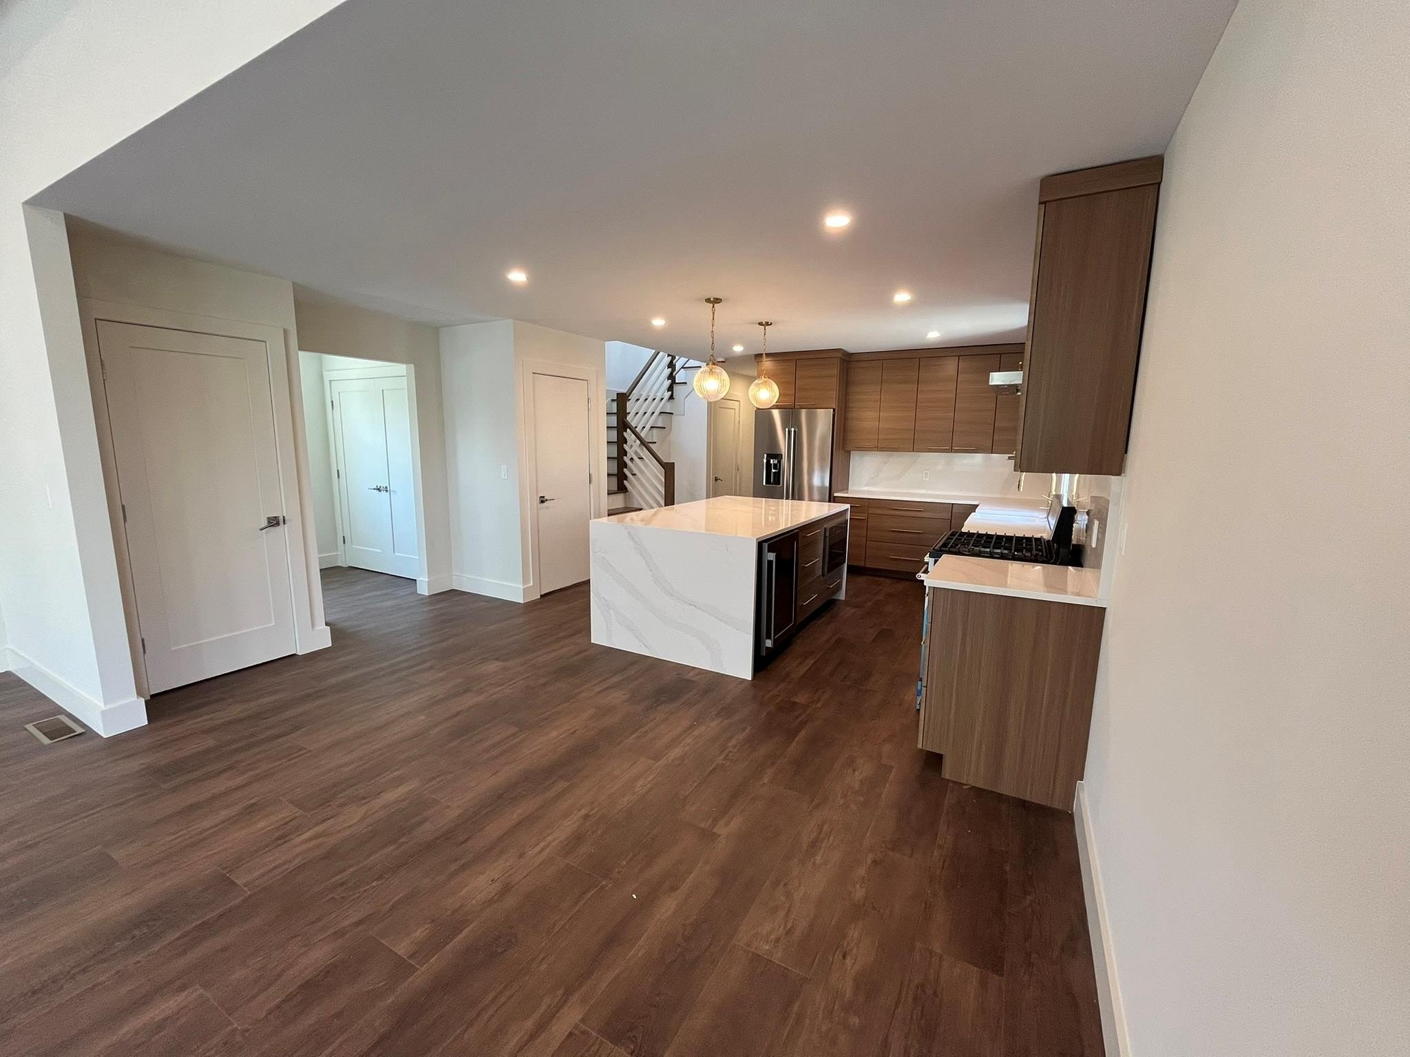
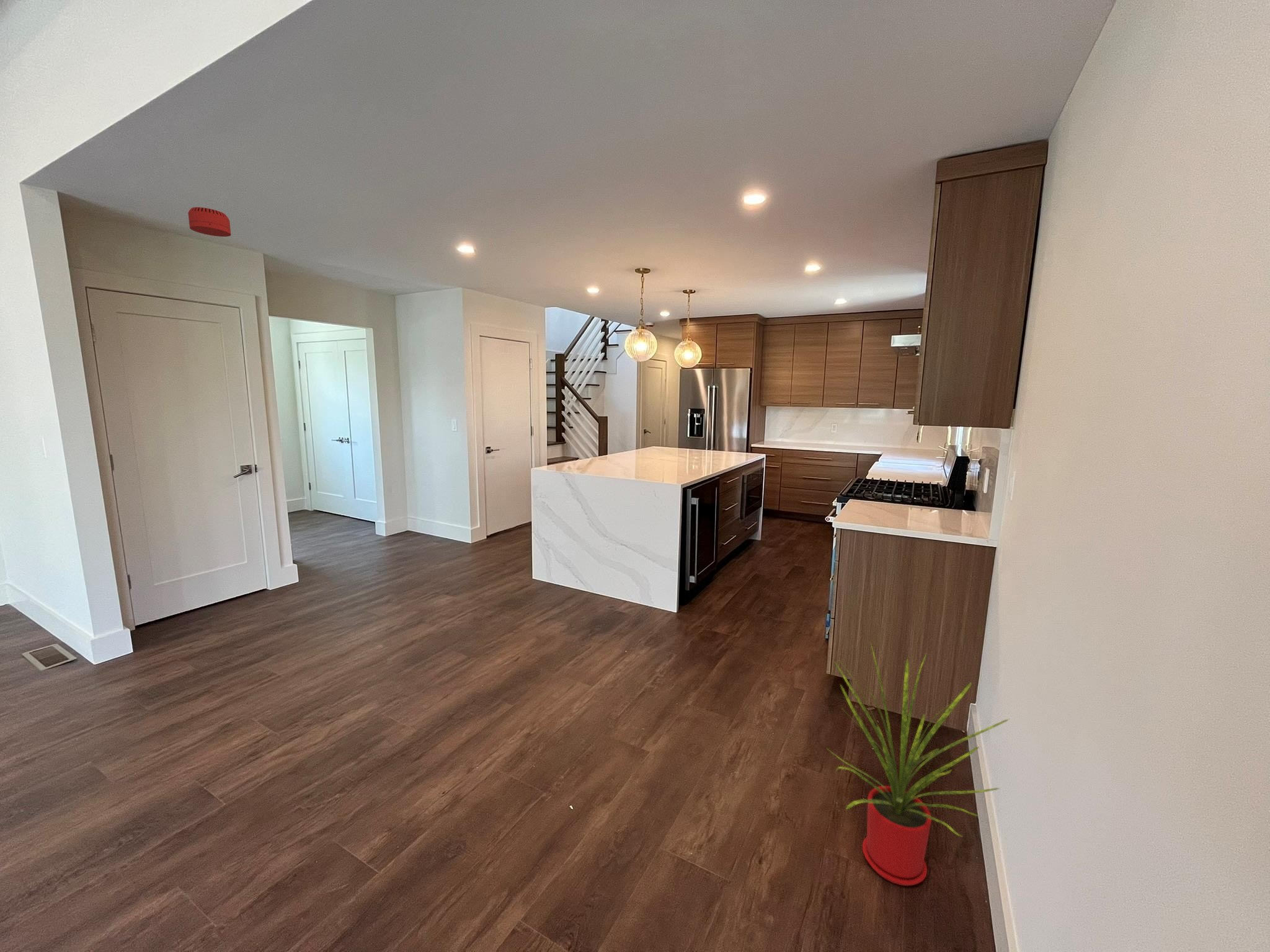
+ smoke detector [187,206,231,237]
+ house plant [827,642,1010,886]
